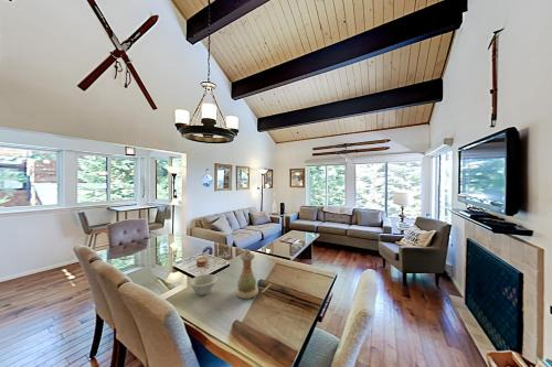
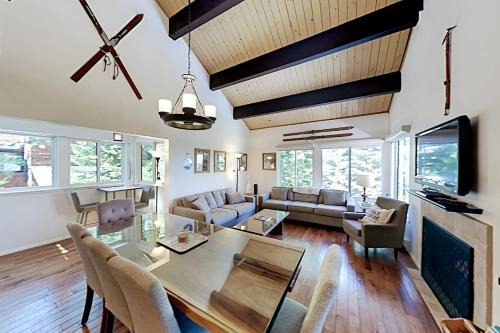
- vase [234,248,259,300]
- bowl [189,273,219,296]
